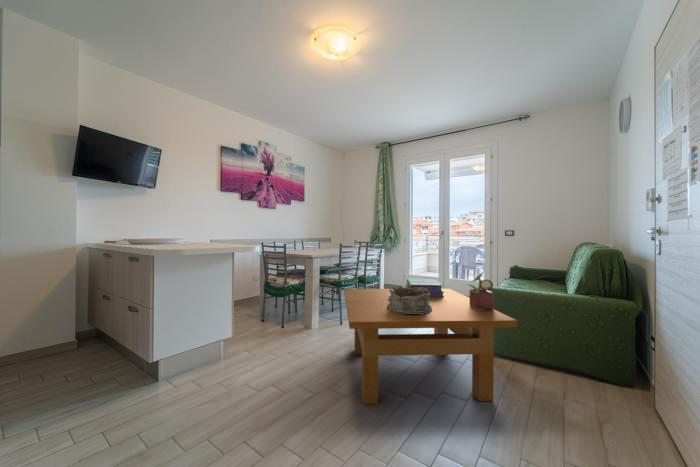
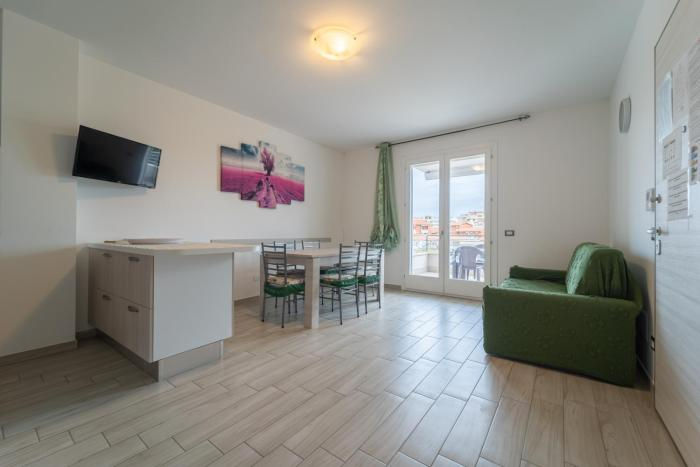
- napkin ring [387,285,432,314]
- table [343,288,518,405]
- potted flower [466,271,495,310]
- stack of books [404,278,444,297]
